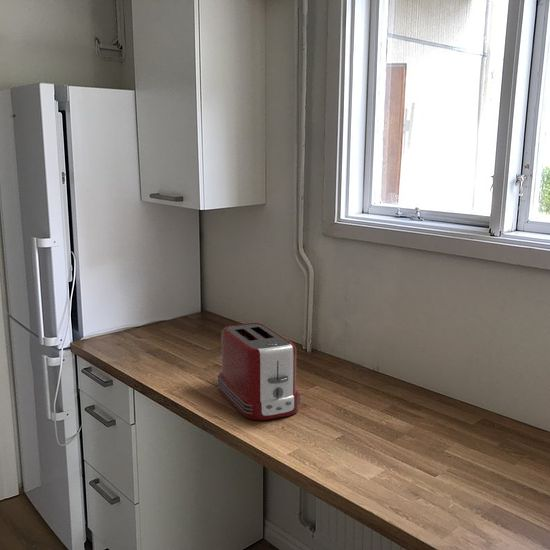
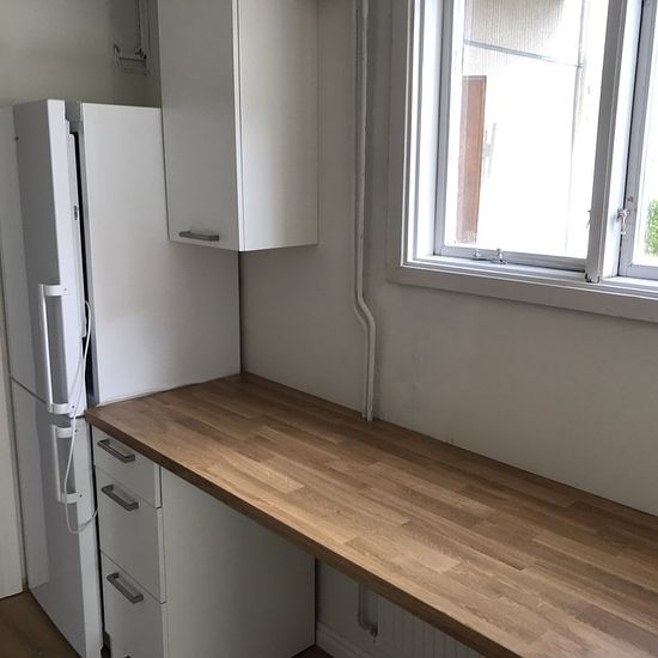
- toaster [216,322,301,421]
